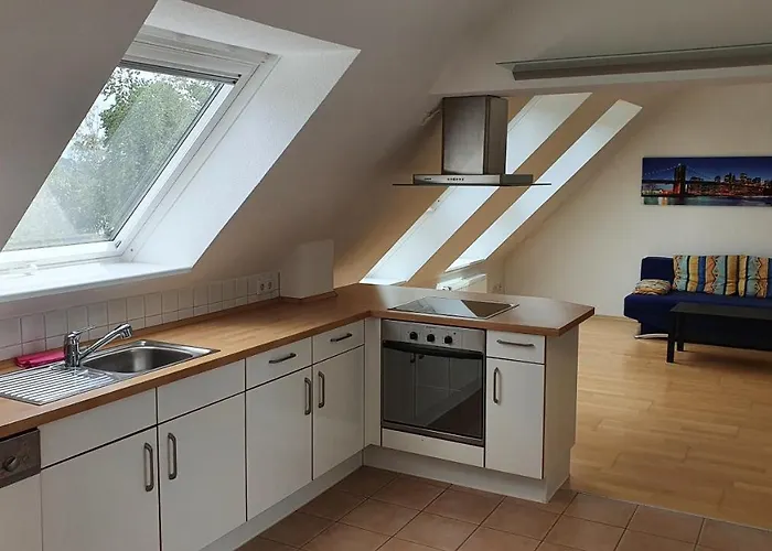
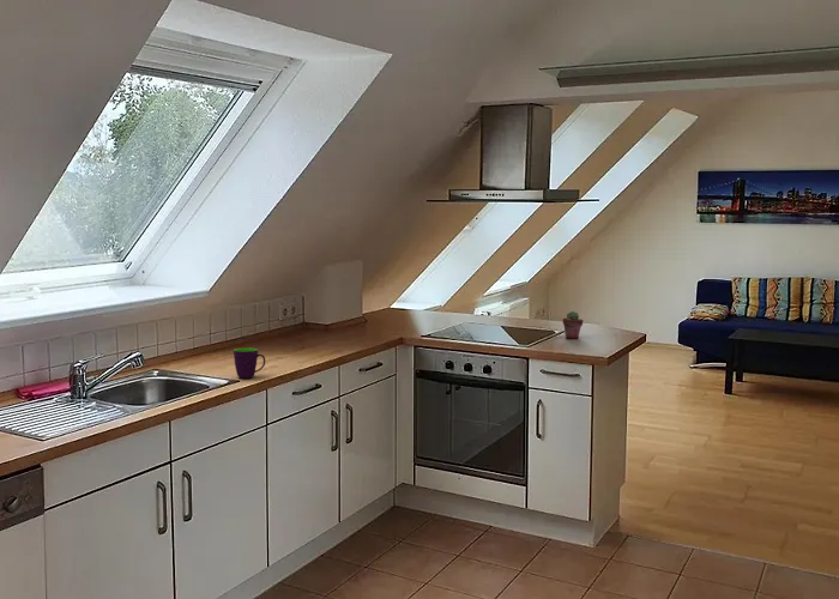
+ potted succulent [562,310,585,339]
+ mug [233,347,266,380]
